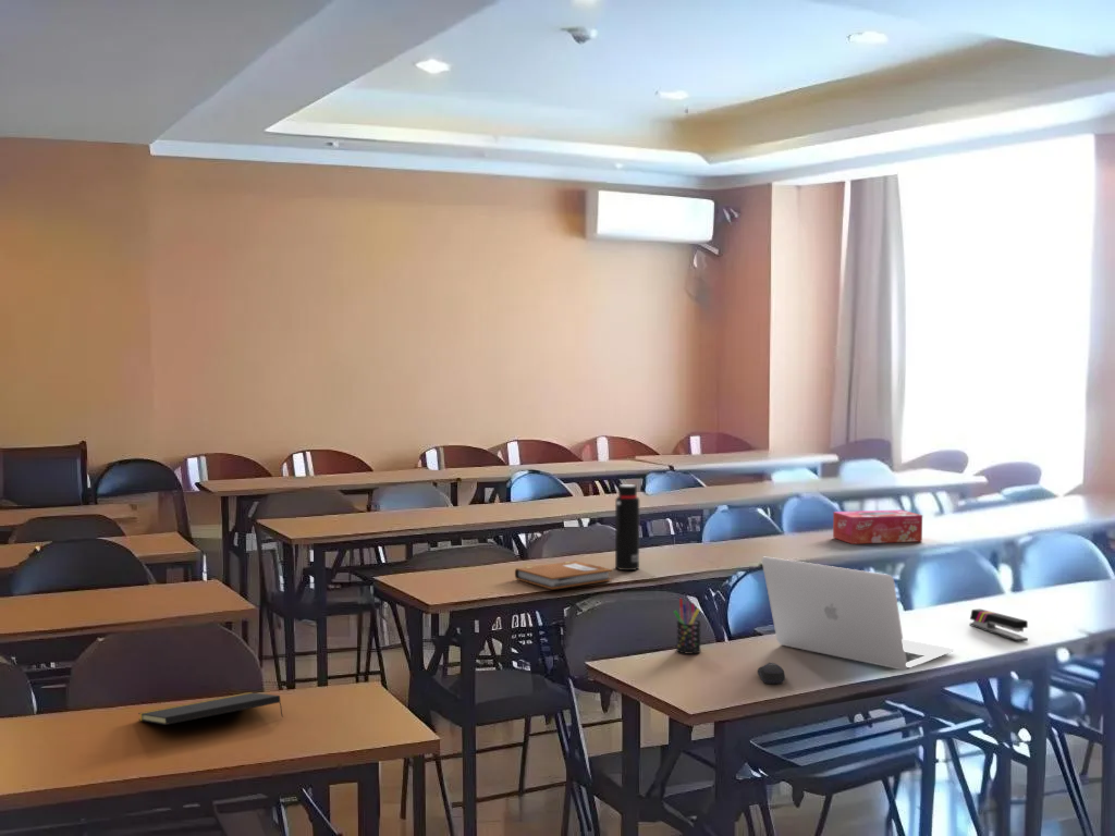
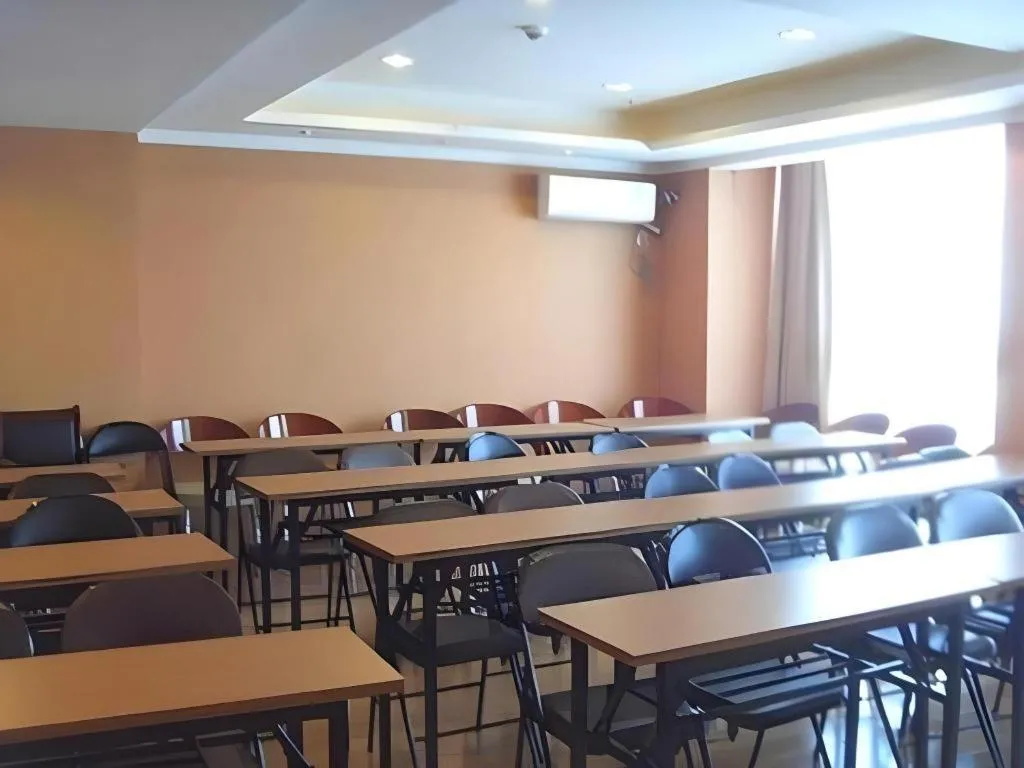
- stapler [968,608,1029,642]
- notebook [514,560,613,590]
- tissue box [832,509,923,545]
- pen holder [673,598,702,655]
- notepad [137,691,284,726]
- laptop [761,556,955,672]
- water bottle [614,483,640,571]
- computer mouse [757,662,786,685]
